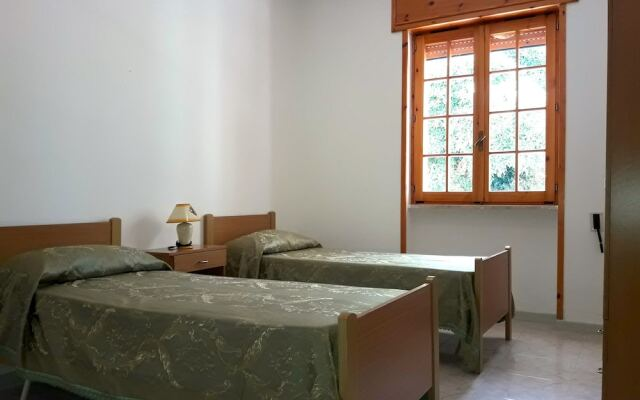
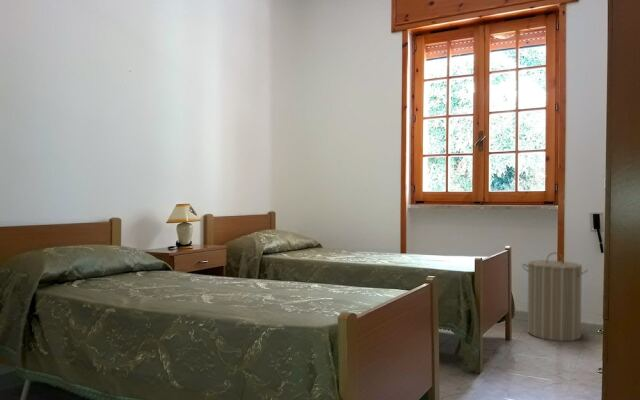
+ laundry hamper [521,251,589,342]
